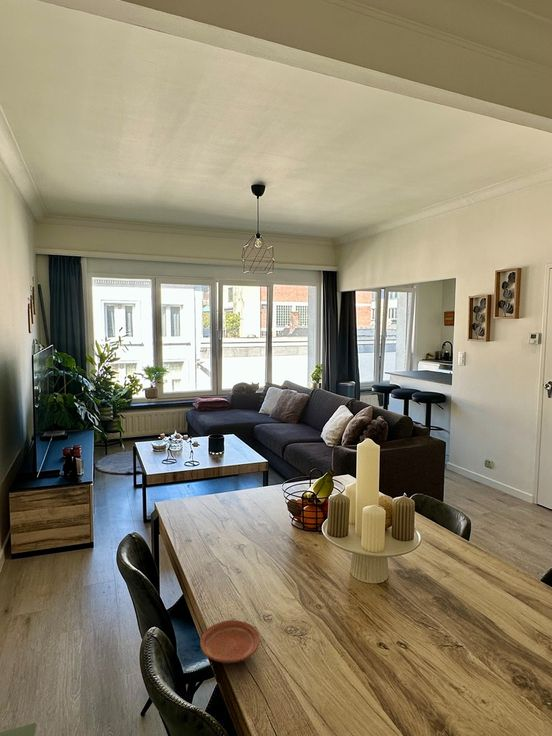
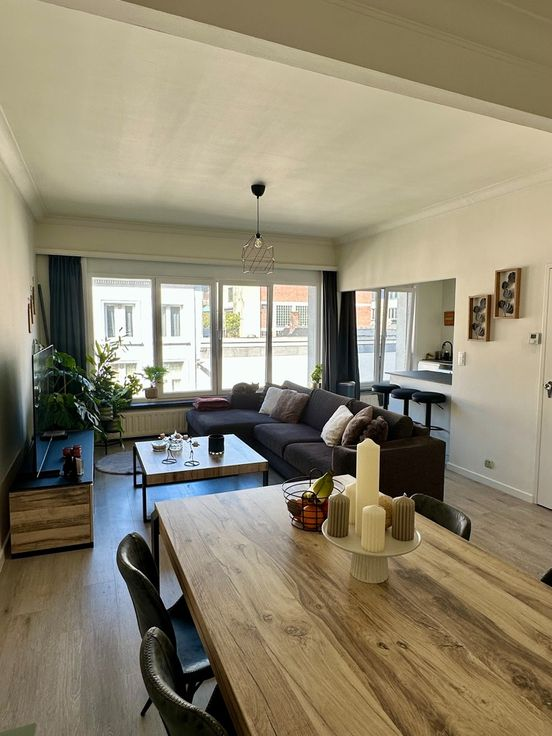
- plate [199,619,261,664]
